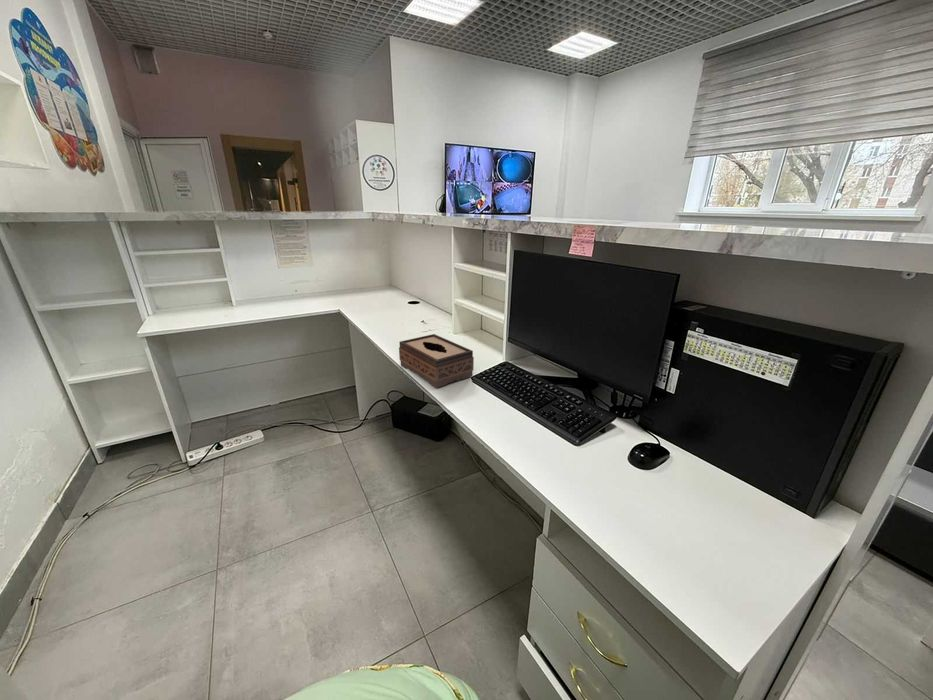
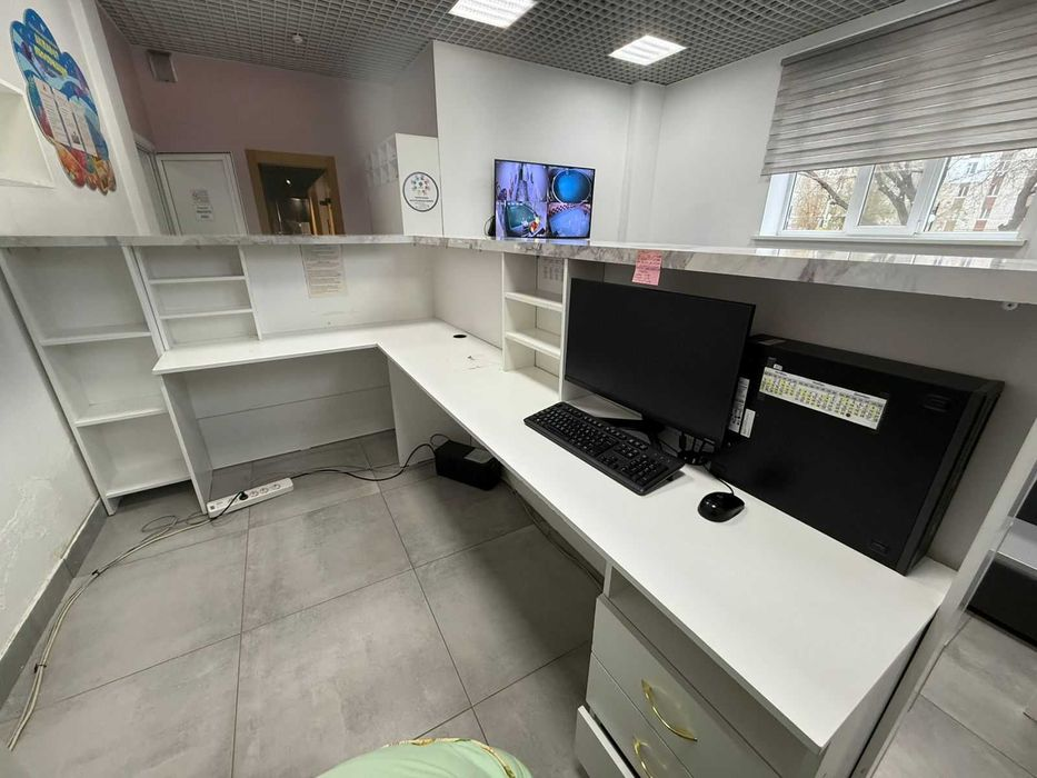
- tissue box [398,333,475,389]
